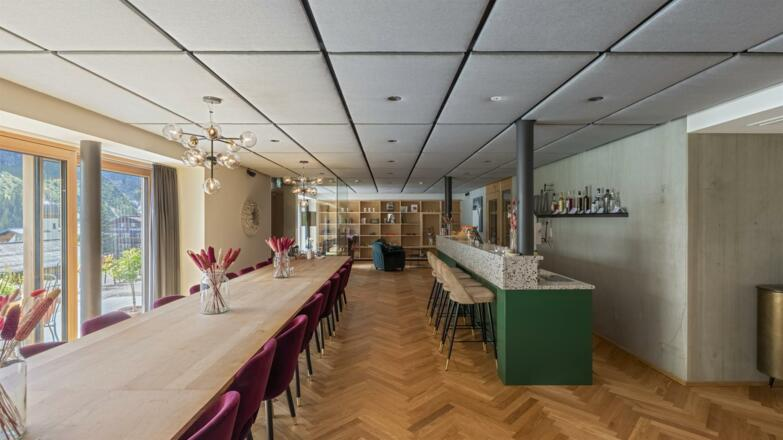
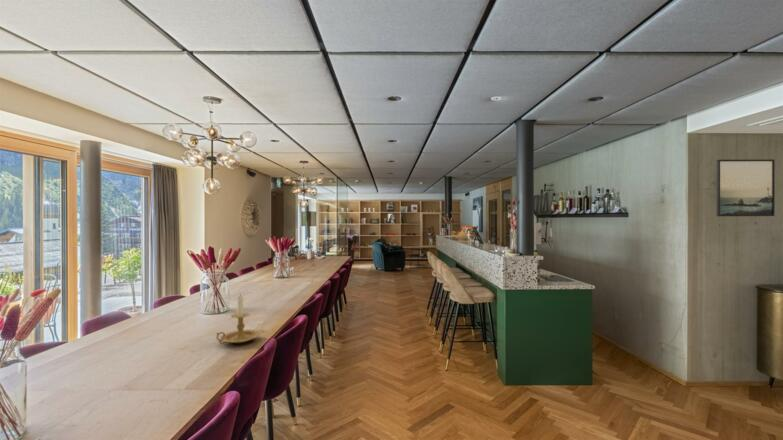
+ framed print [716,158,776,217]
+ candle holder [215,293,261,345]
